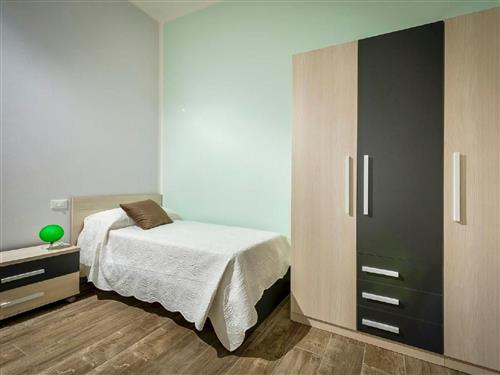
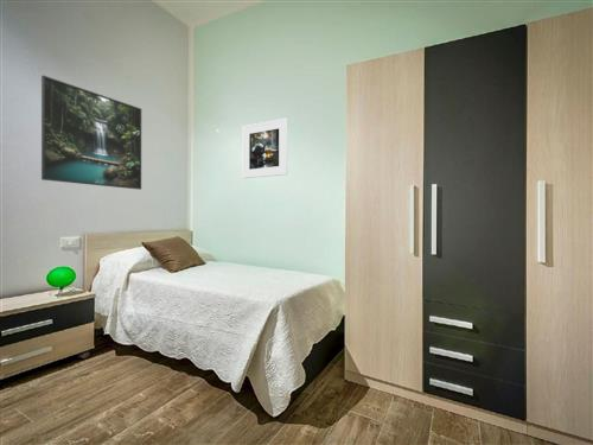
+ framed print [40,74,142,191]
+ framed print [242,116,289,179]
